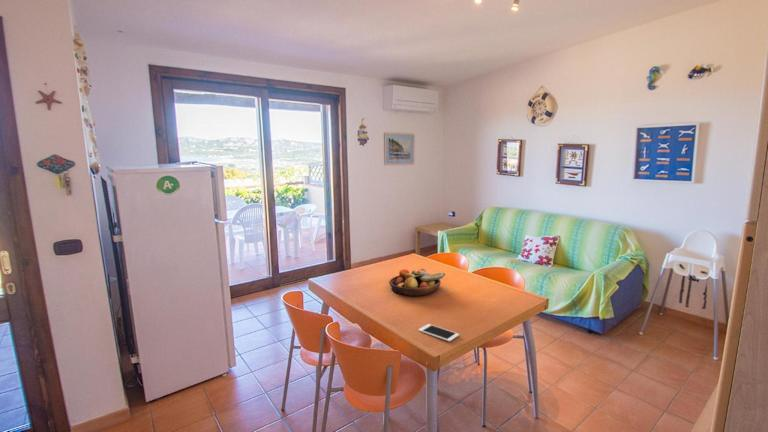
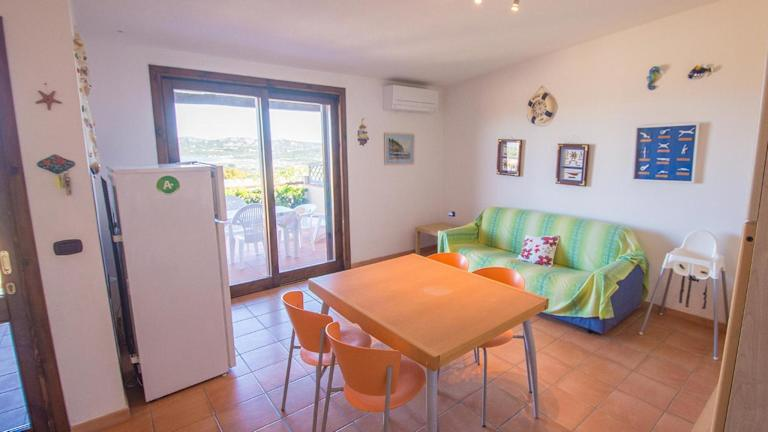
- fruit bowl [388,268,446,297]
- cell phone [417,323,460,343]
